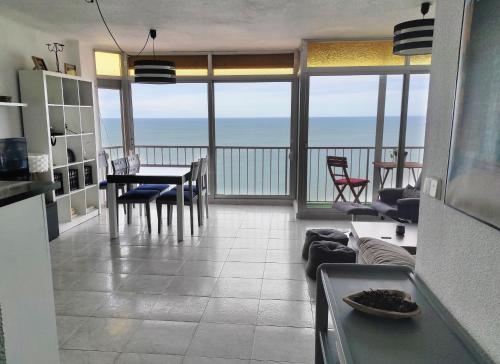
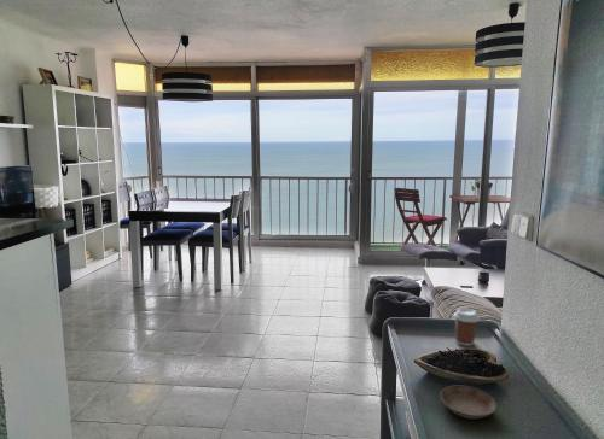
+ saucer [439,385,498,420]
+ coffee cup [452,308,481,347]
